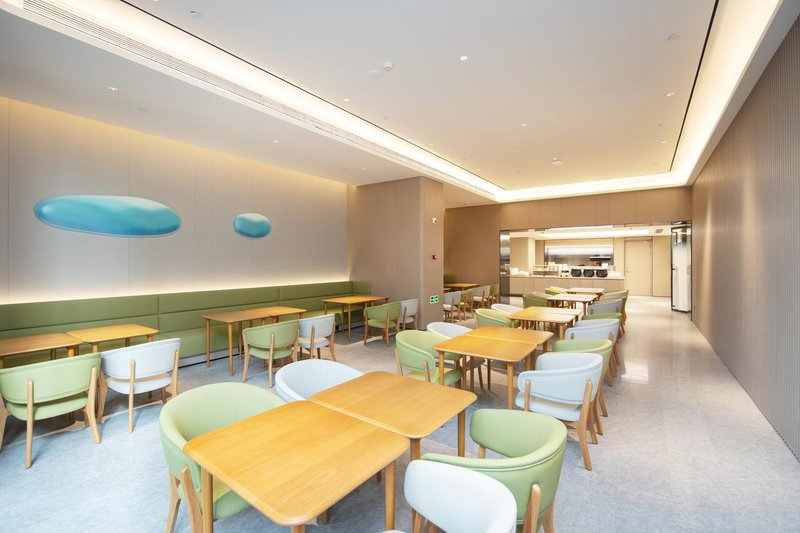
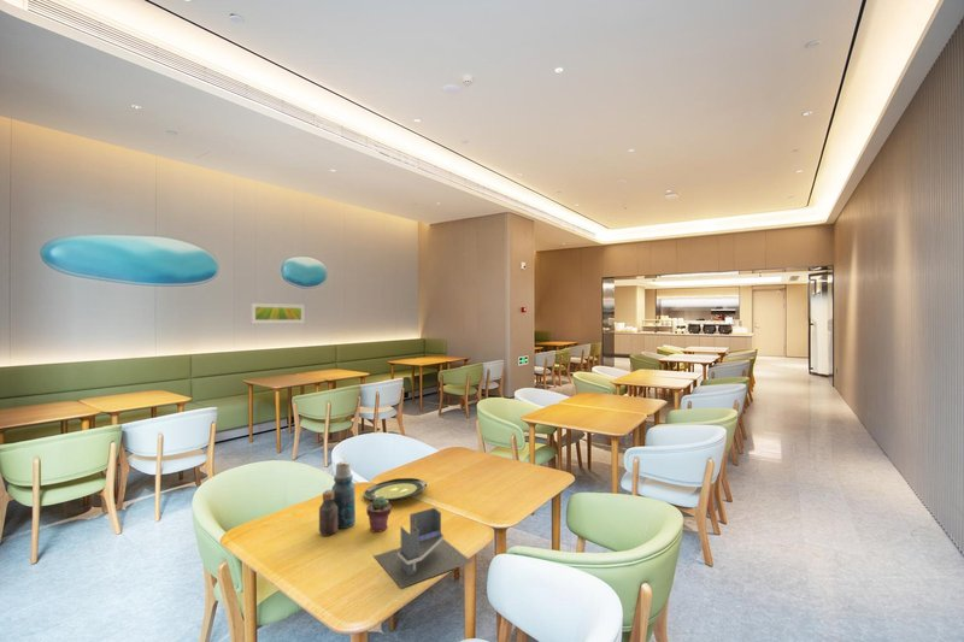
+ bottle [318,460,357,537]
+ plate [363,477,428,502]
+ potted succulent [365,496,393,534]
+ utensil holder [372,507,474,589]
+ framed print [249,302,306,325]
